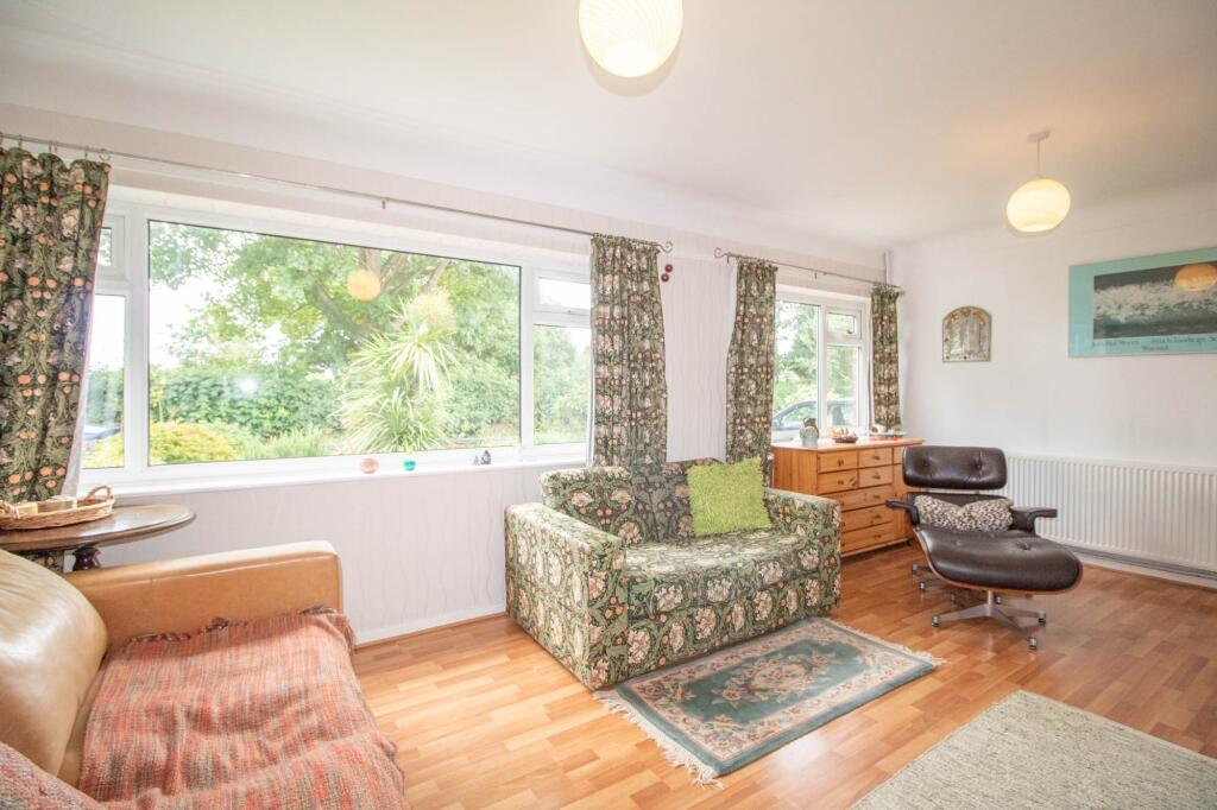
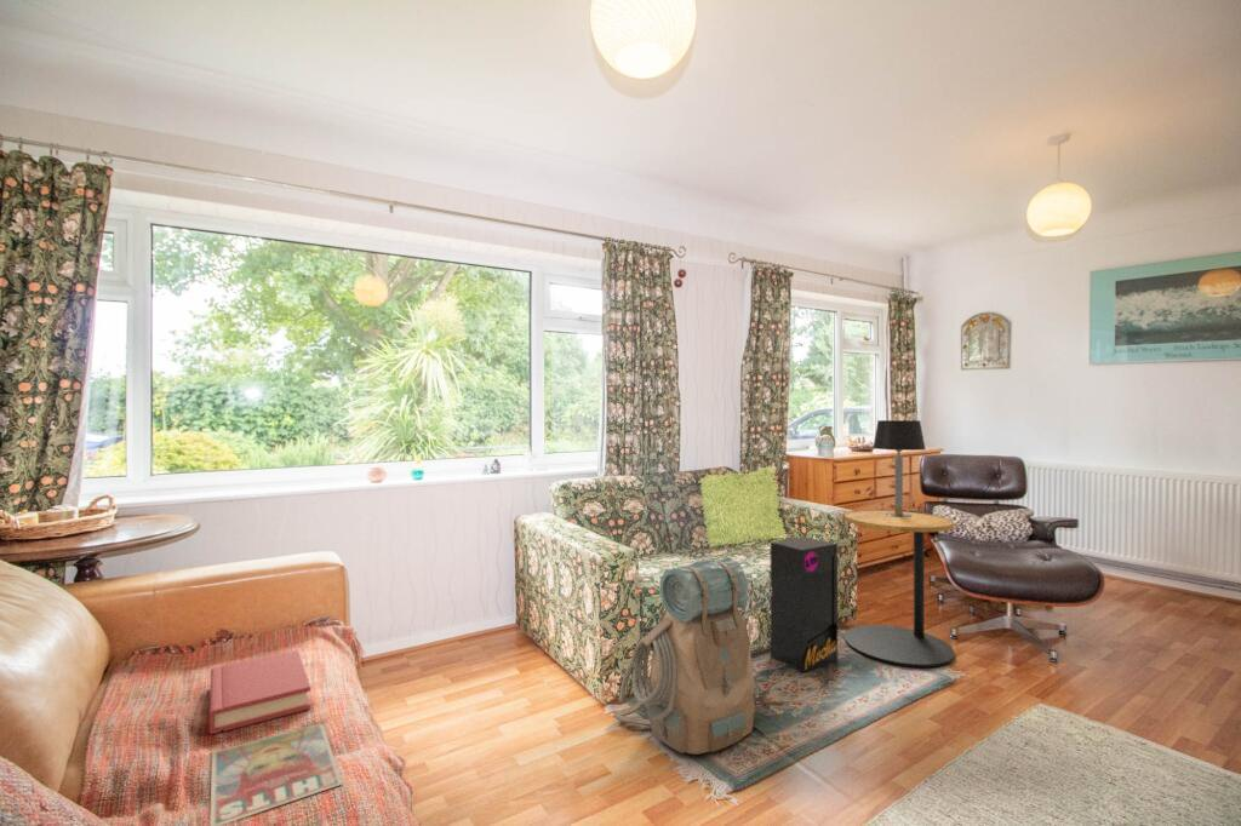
+ table lamp [871,419,927,517]
+ side table [843,509,955,669]
+ magazine [208,721,344,826]
+ hardback book [208,649,311,735]
+ speaker [770,535,839,673]
+ backpack [612,556,757,756]
